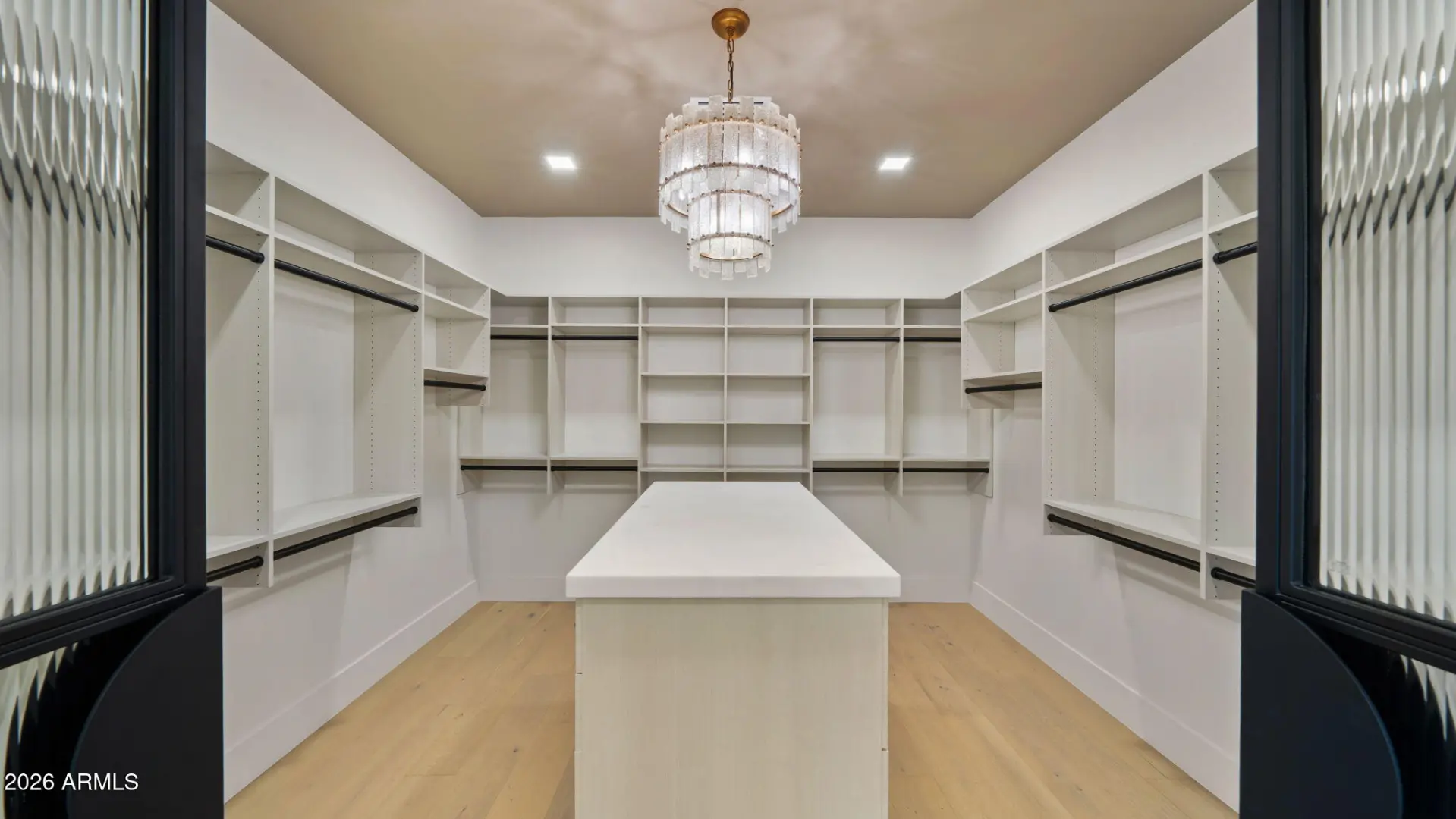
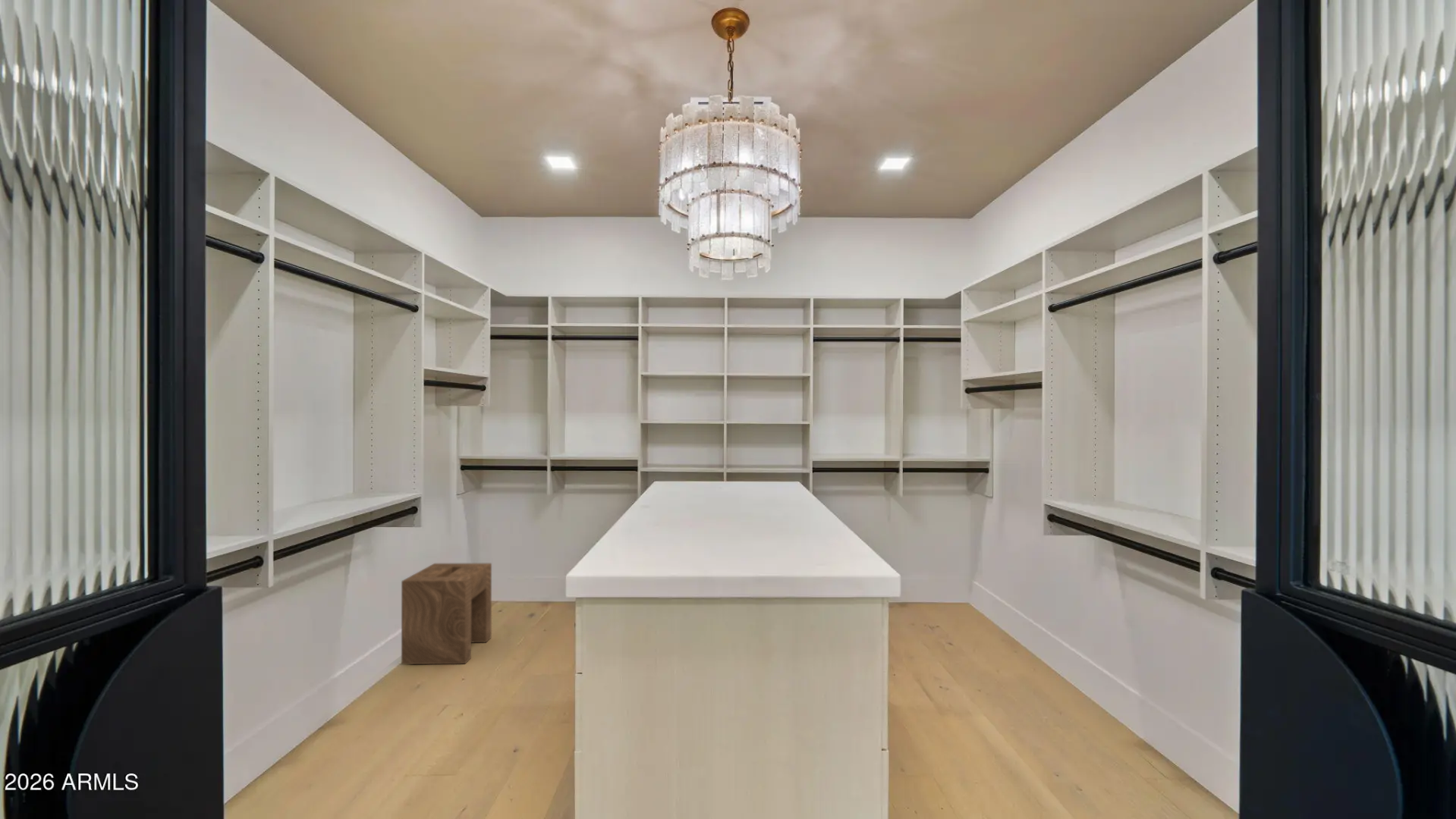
+ stool [401,563,492,665]
